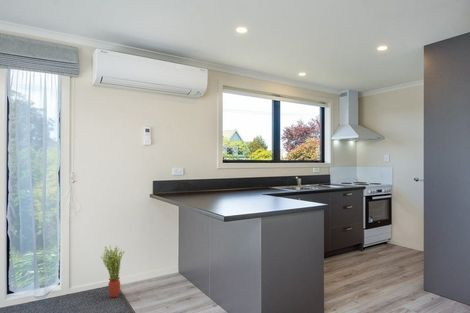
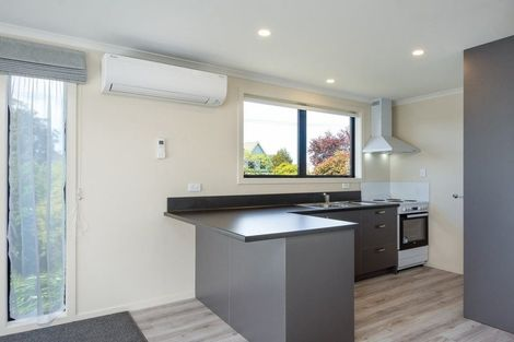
- potted plant [100,244,126,298]
